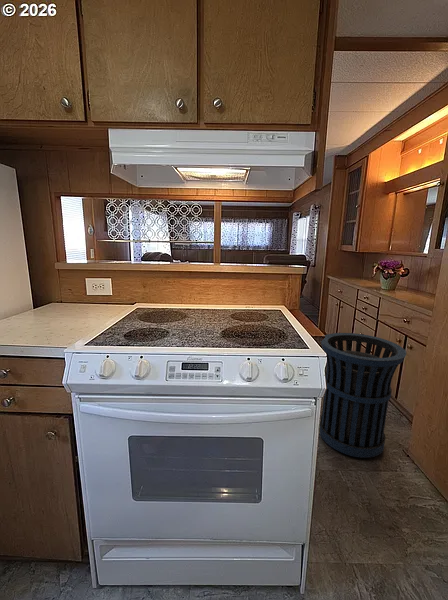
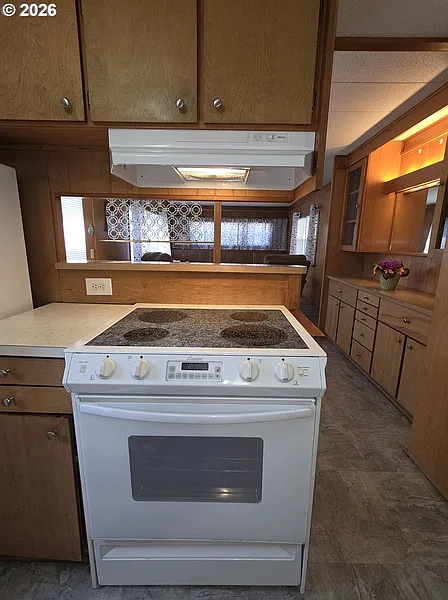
- trash can [319,332,408,459]
